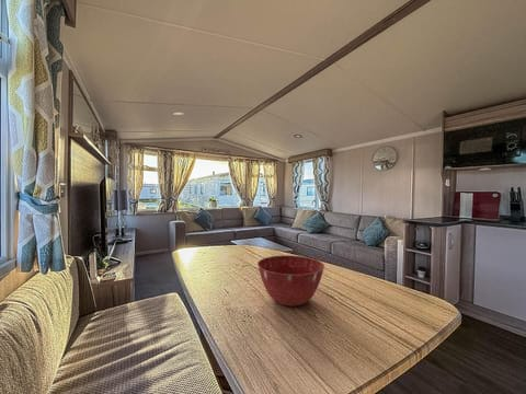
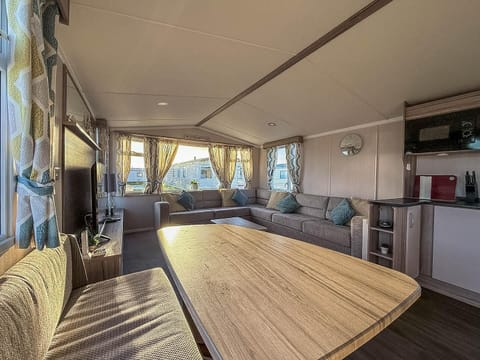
- mixing bowl [256,254,325,308]
